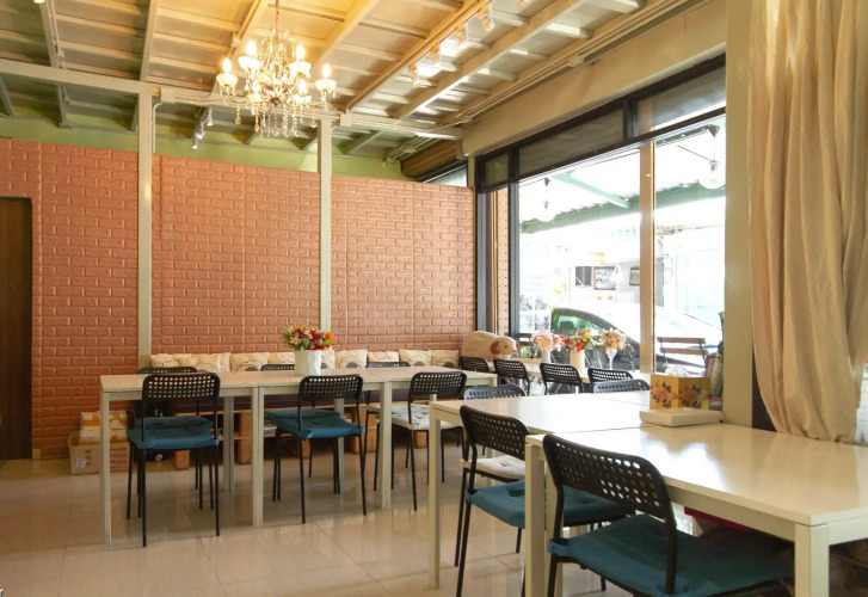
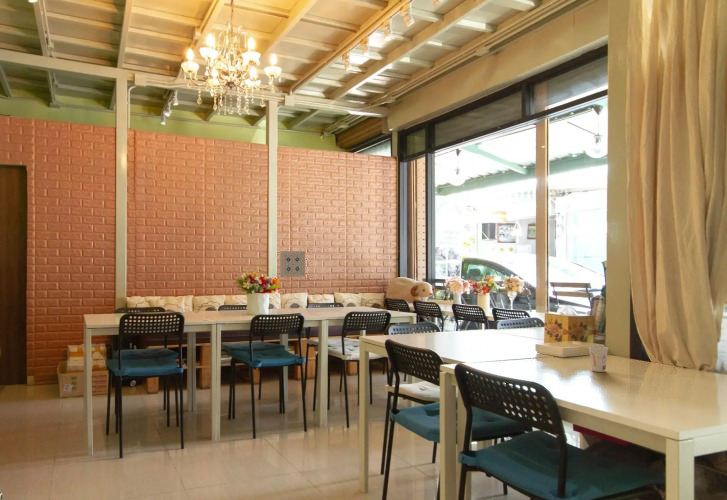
+ cup [587,345,609,373]
+ wall art [279,250,306,278]
